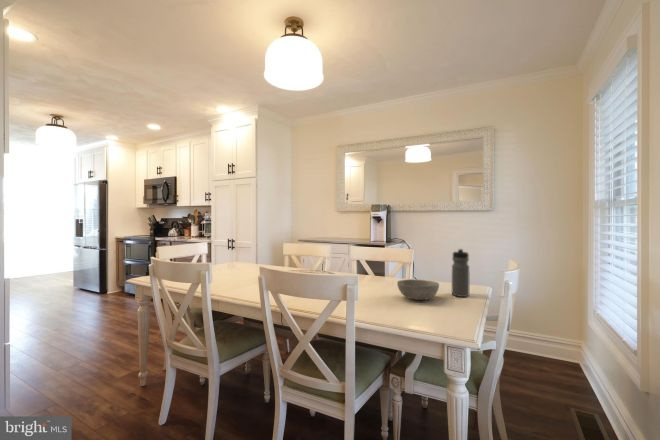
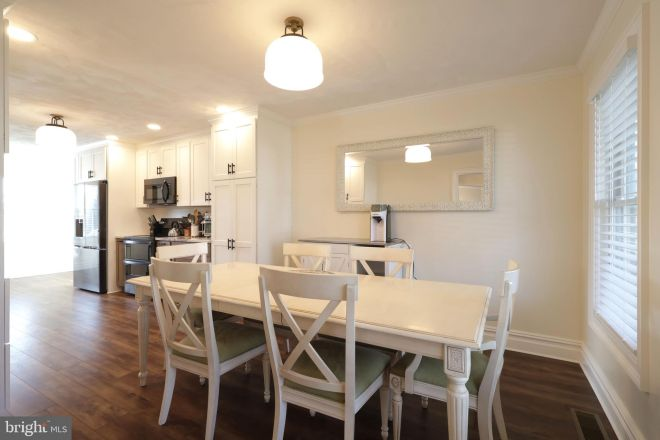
- water bottle [451,248,471,298]
- bowl [396,278,440,301]
